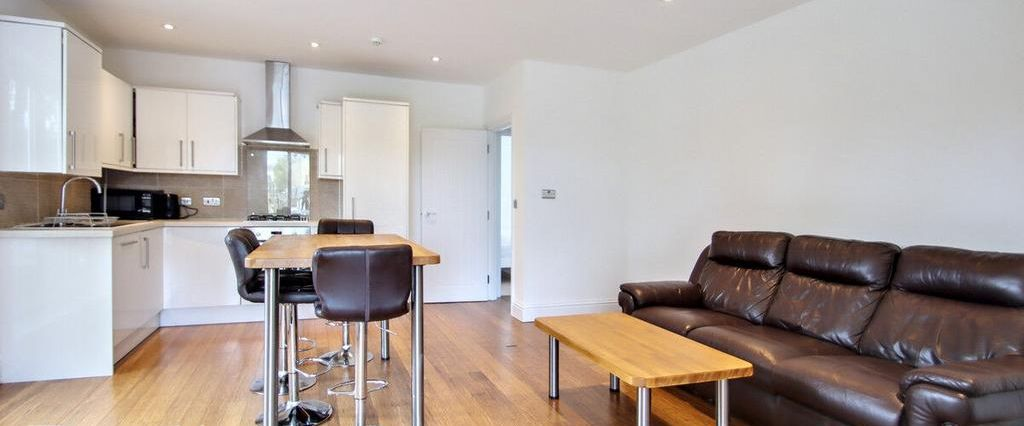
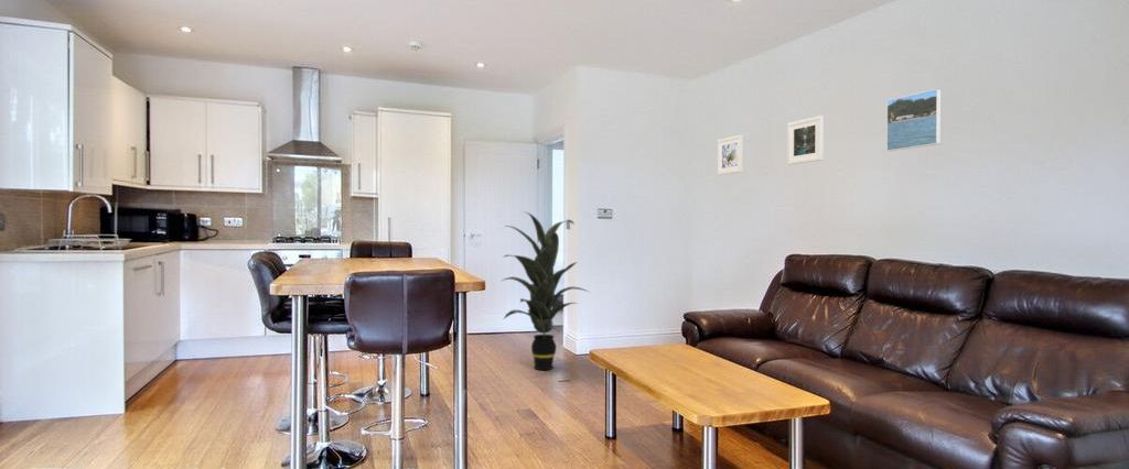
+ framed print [885,87,943,152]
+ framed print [786,114,825,166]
+ indoor plant [502,210,592,371]
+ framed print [717,133,744,176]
